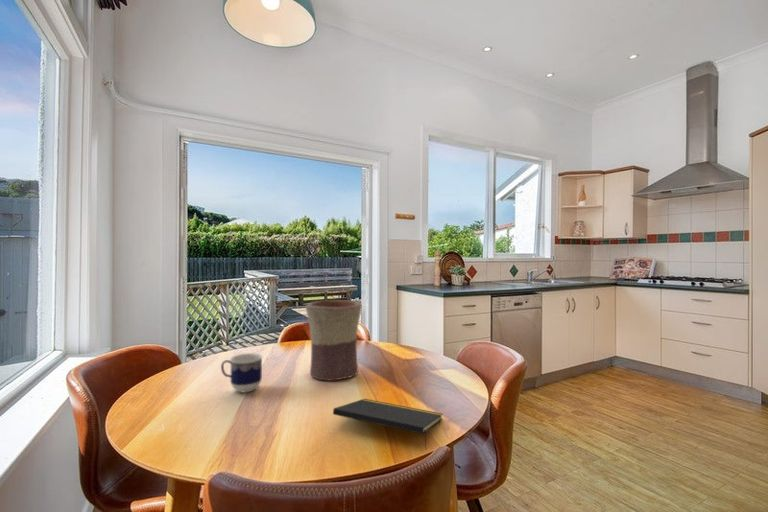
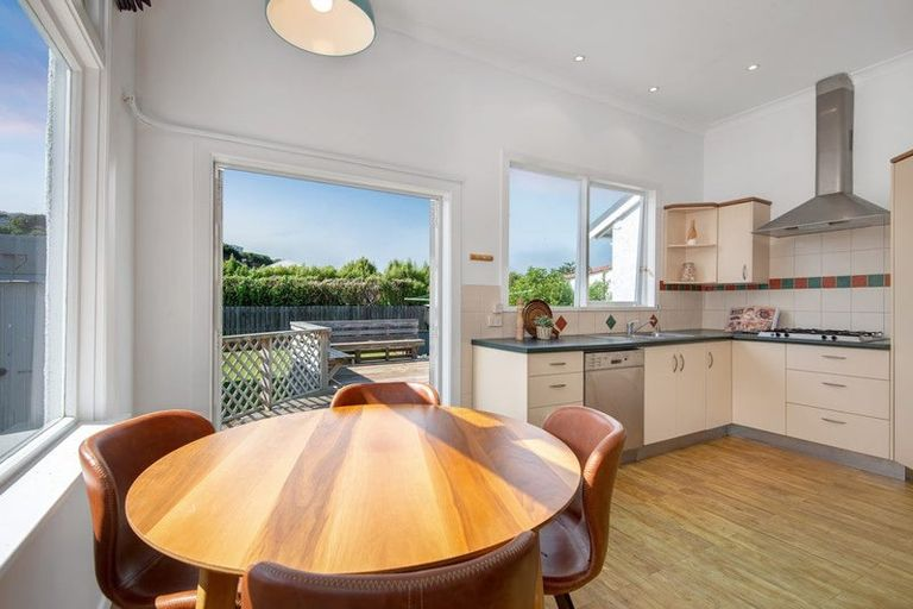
- flower pot [305,299,363,381]
- notepad [332,398,444,450]
- cup [220,352,264,393]
